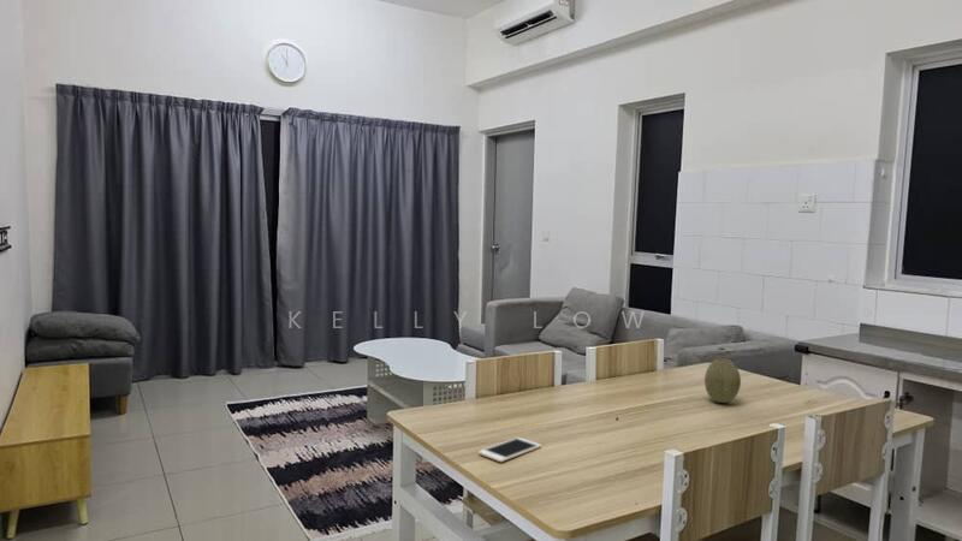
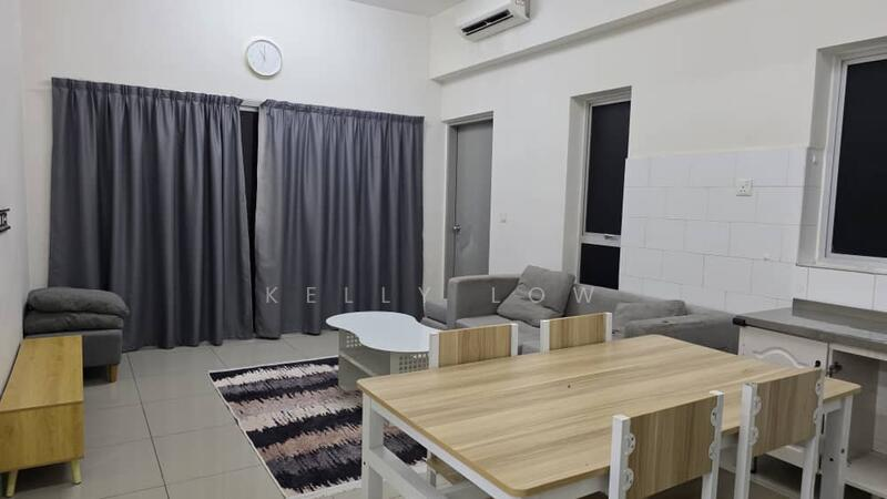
- fruit [703,357,742,404]
- cell phone [477,436,542,463]
